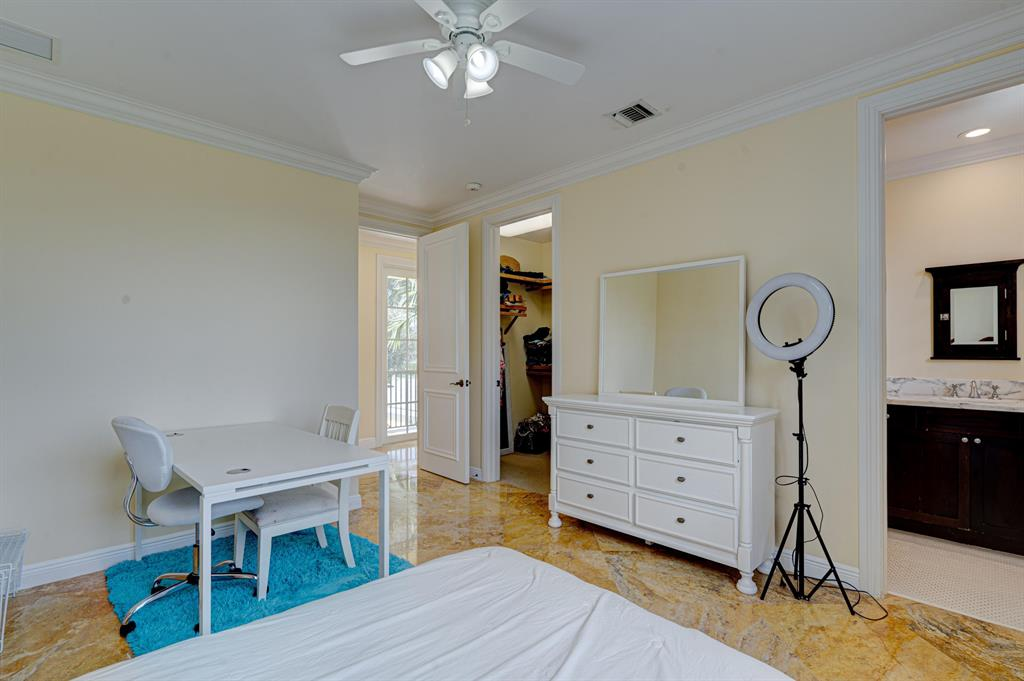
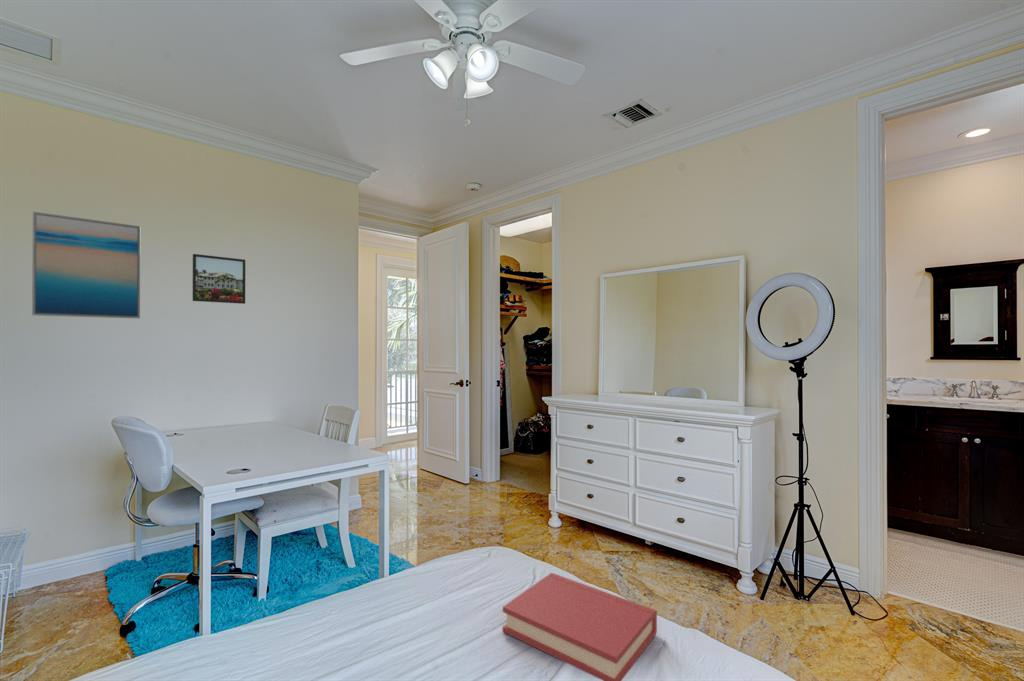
+ hardback book [502,572,658,681]
+ wall art [31,211,141,319]
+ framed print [191,253,246,305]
